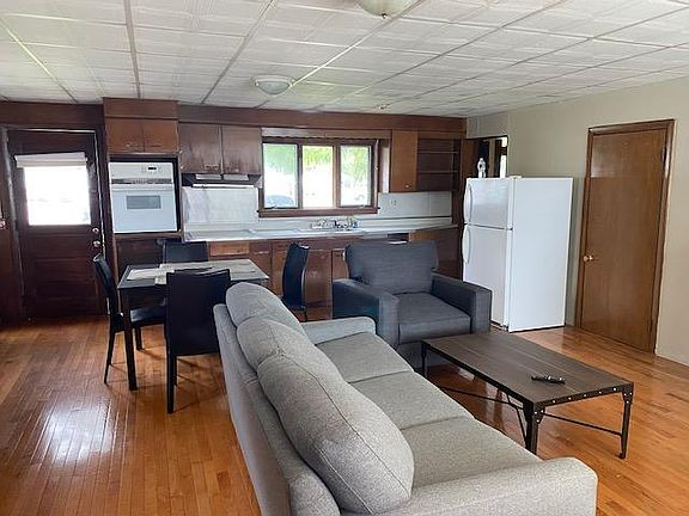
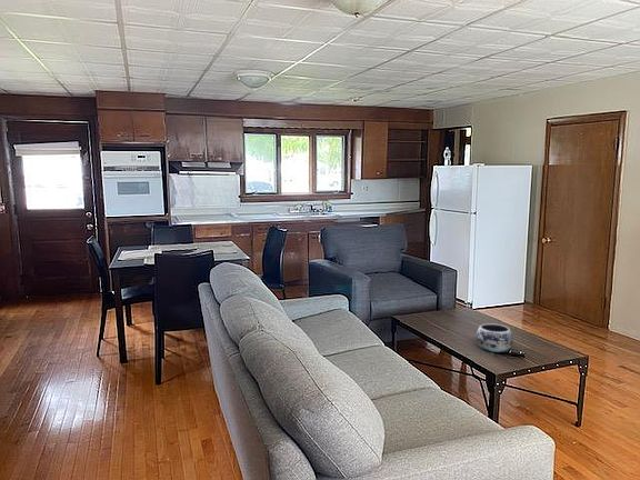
+ decorative bowl [474,322,514,353]
